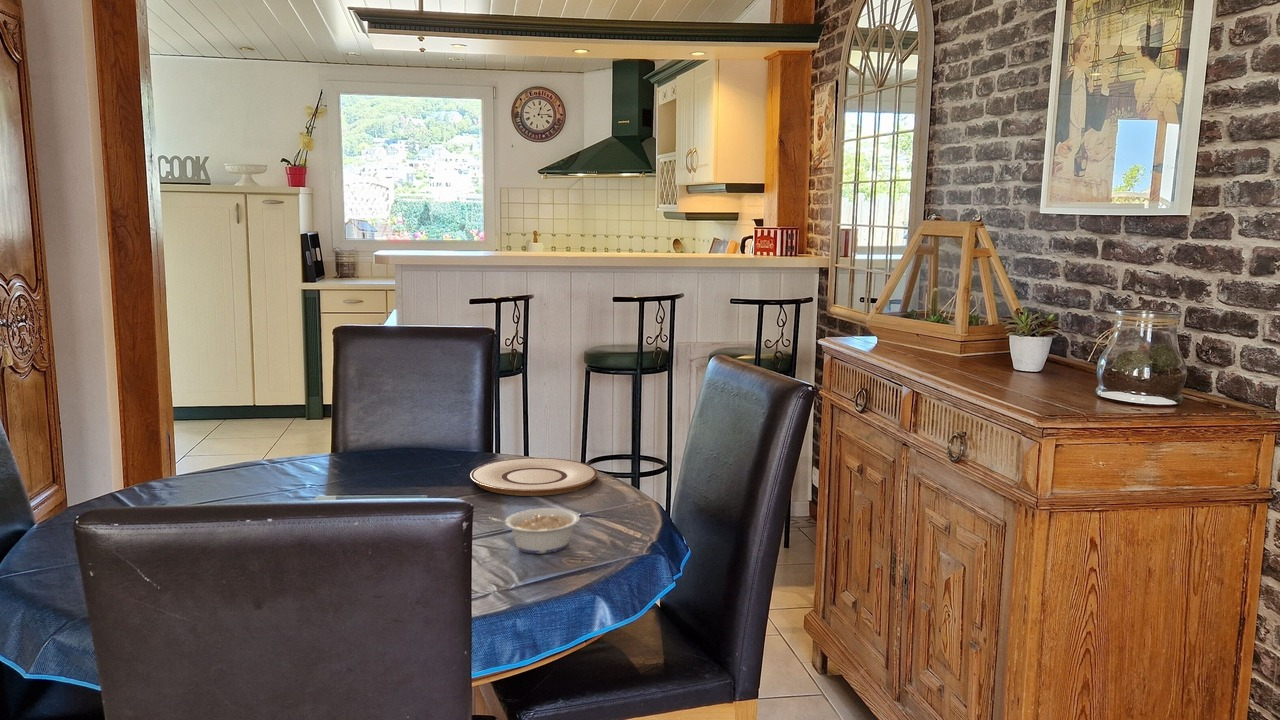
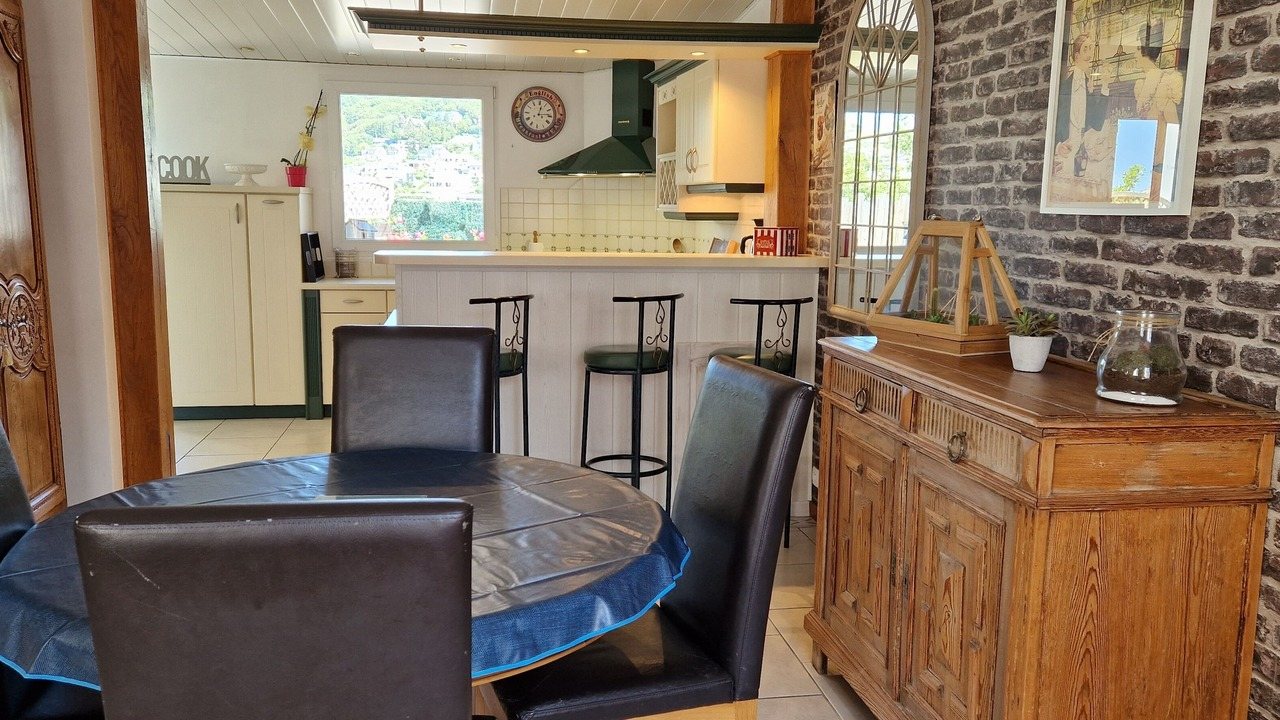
- legume [488,507,581,555]
- plate [469,457,599,497]
